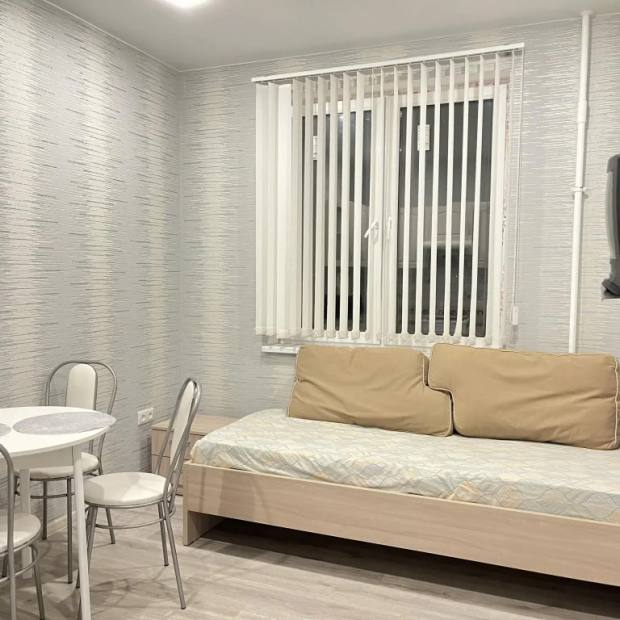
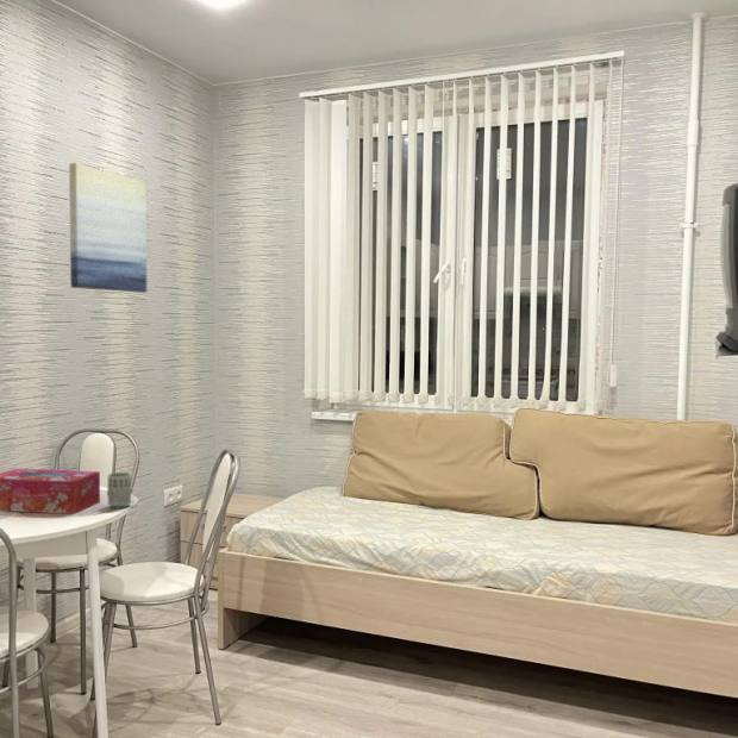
+ cup [106,471,132,508]
+ tissue box [0,468,101,515]
+ wall art [68,162,148,294]
